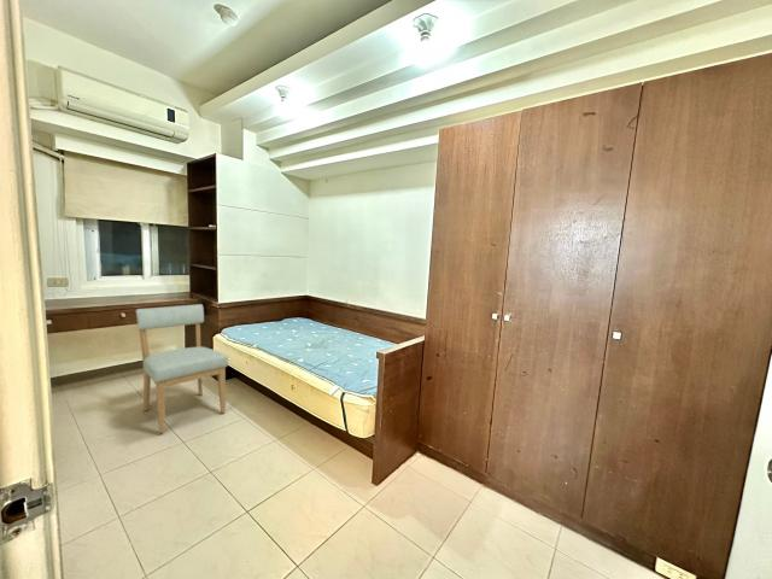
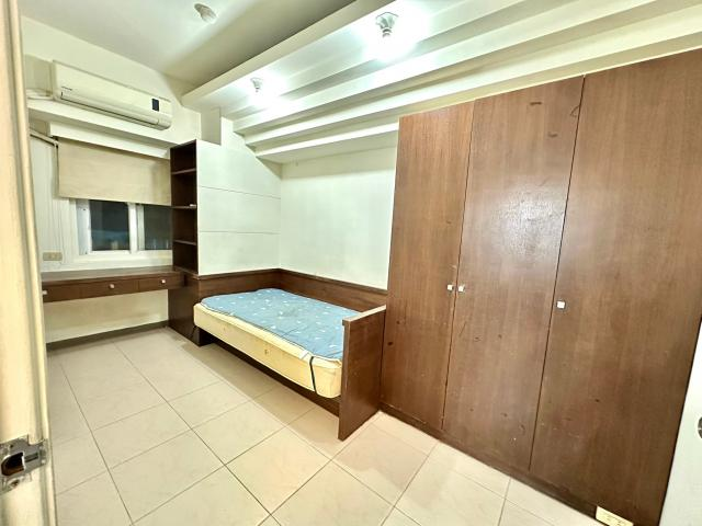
- chair [135,303,229,434]
